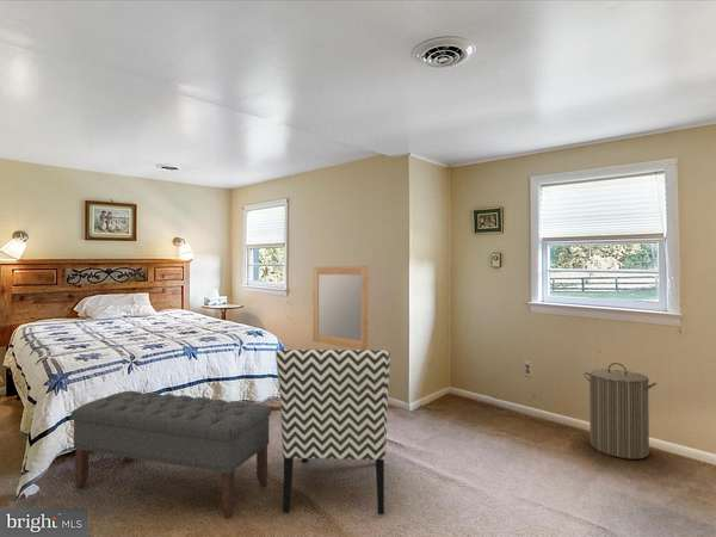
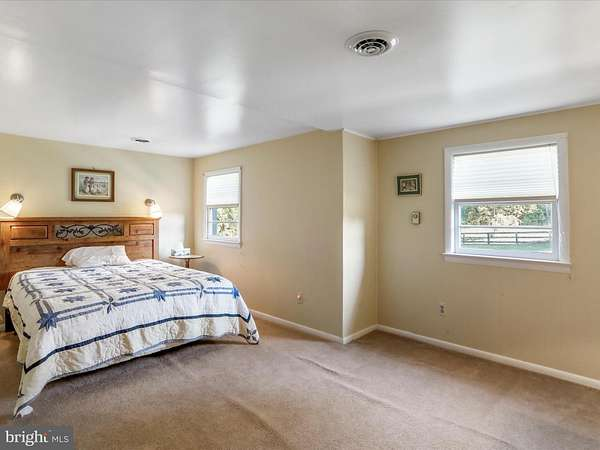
- bench [70,390,272,520]
- home mirror [311,265,370,351]
- laundry hamper [582,362,658,461]
- chair [274,348,391,516]
